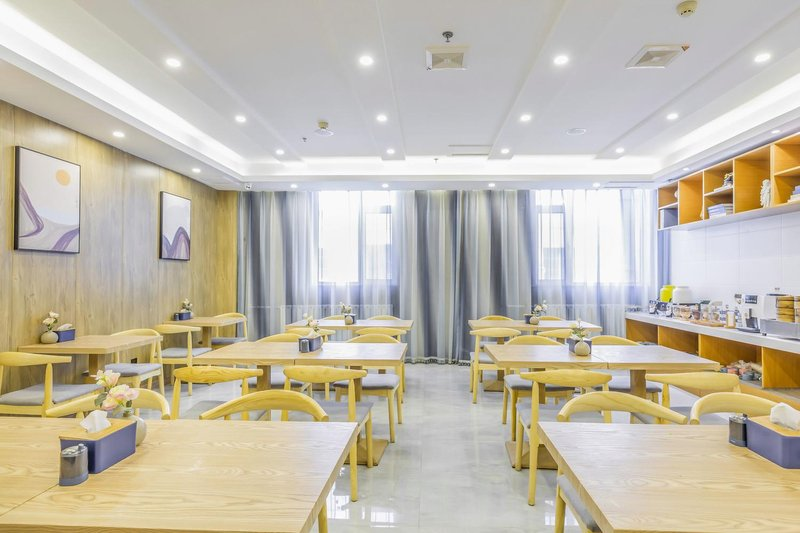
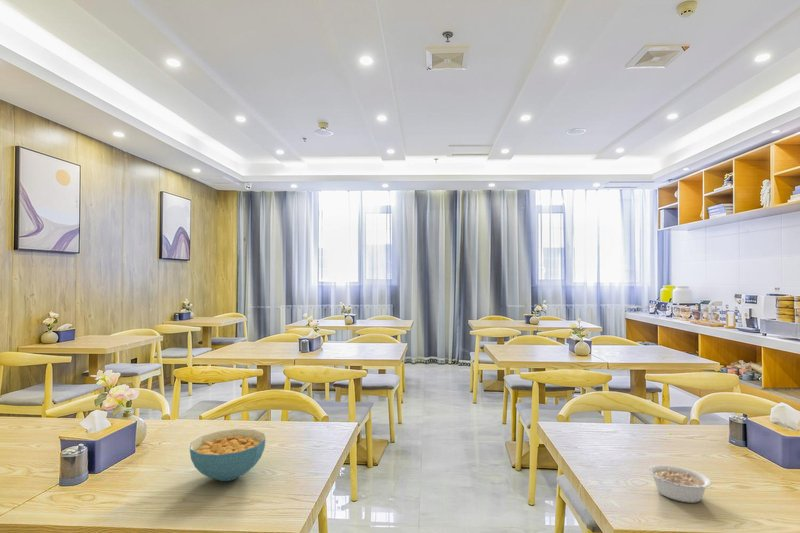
+ legume [647,464,715,504]
+ cereal bowl [189,428,267,482]
